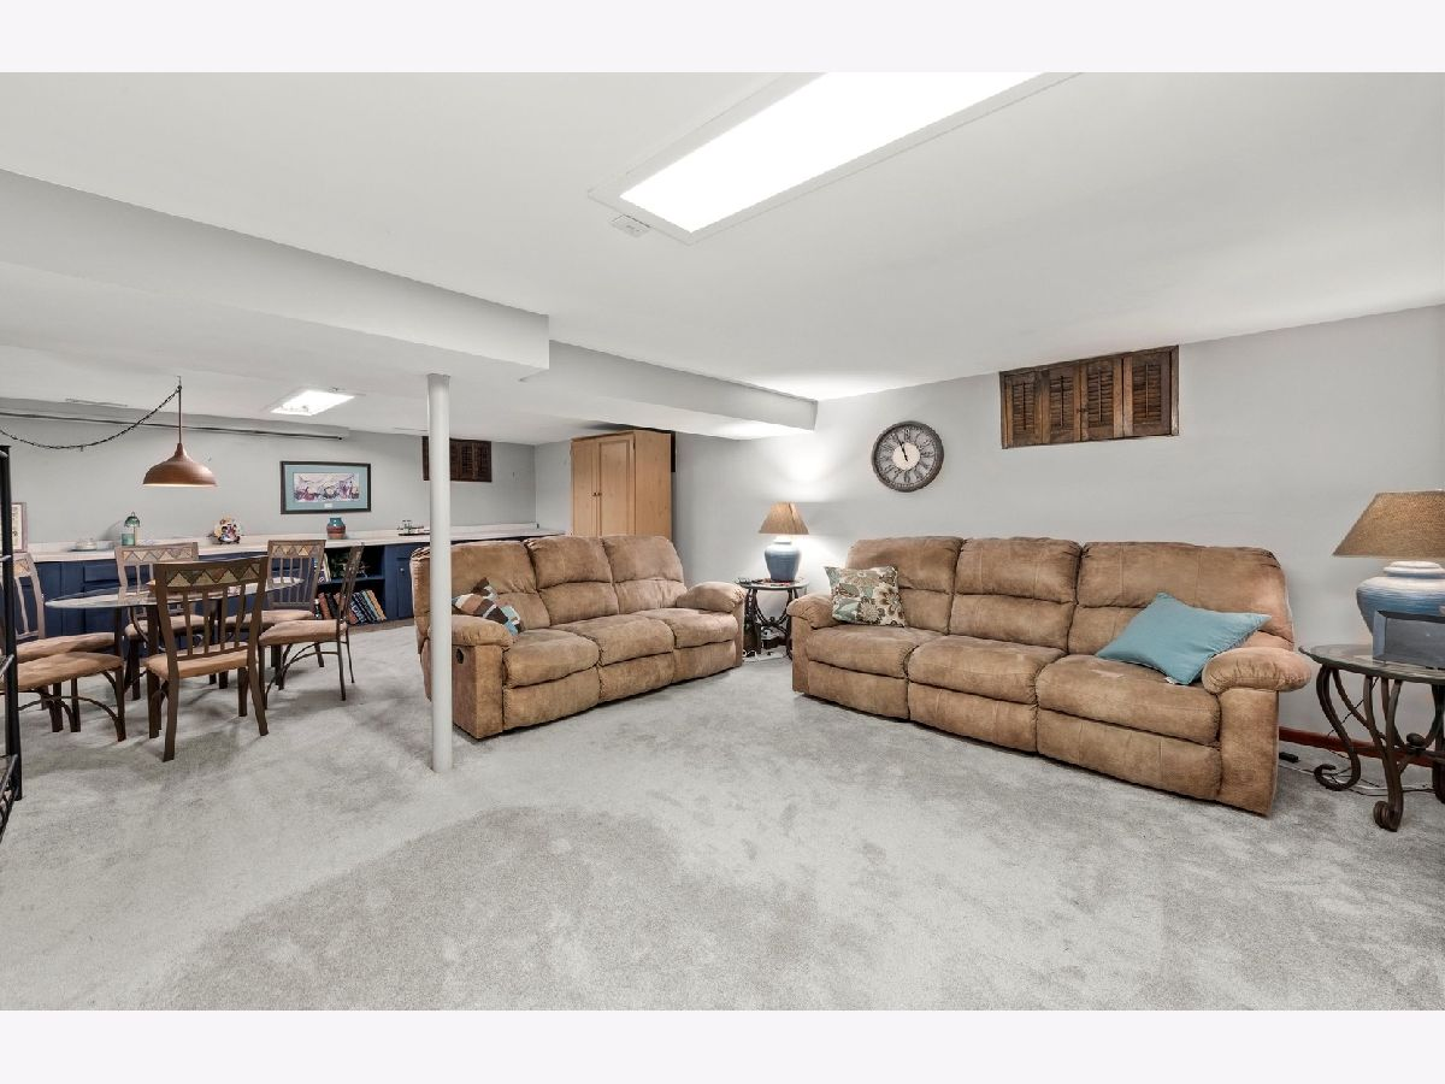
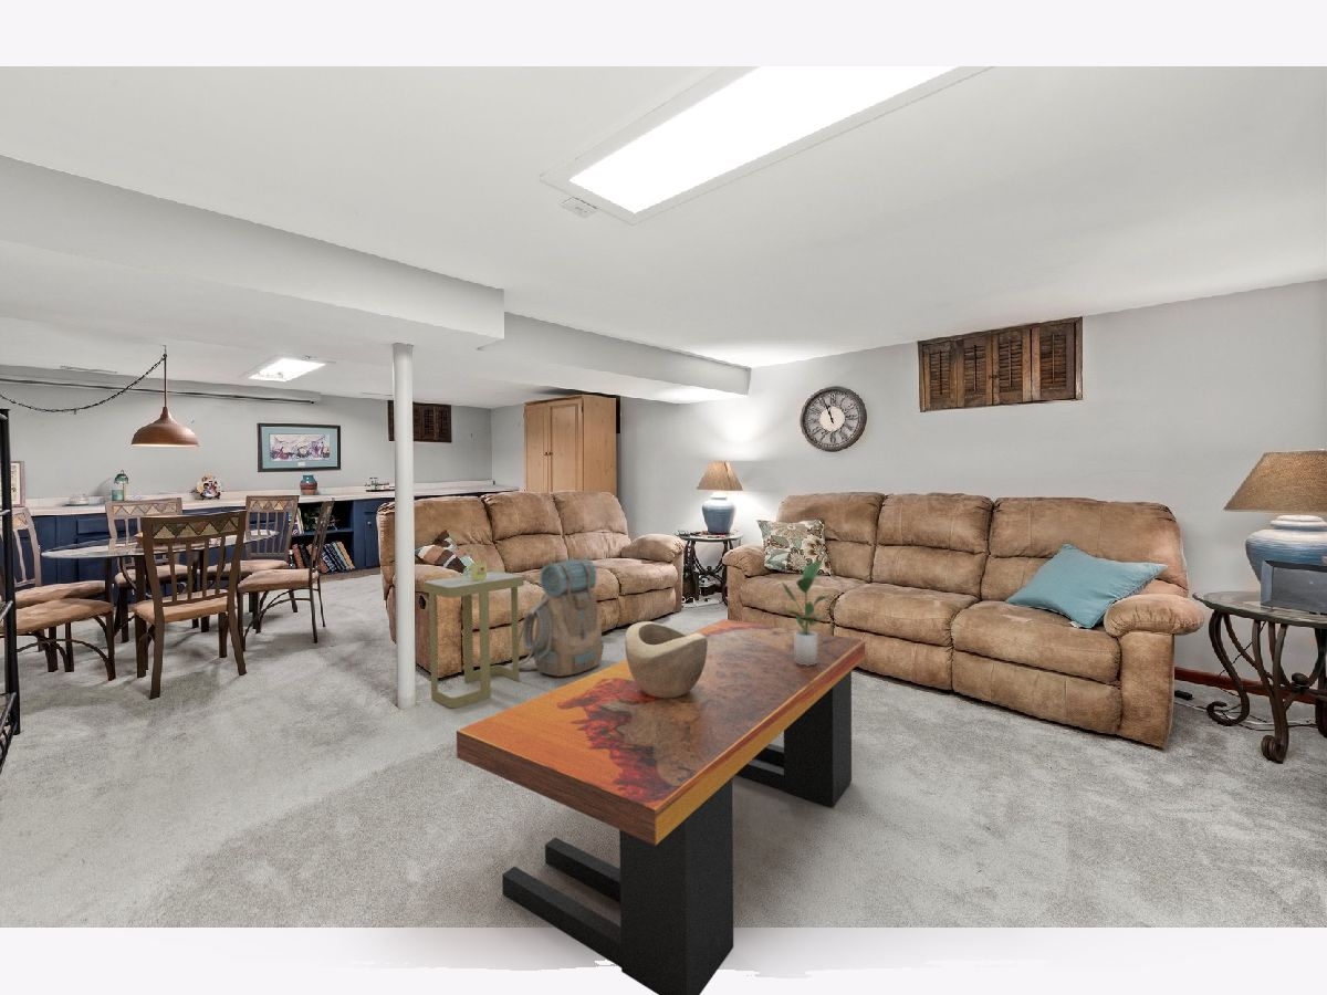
+ side table [422,570,525,709]
+ potted plant [781,558,833,666]
+ mug [462,562,488,580]
+ coffee table [456,618,866,995]
+ decorative bowl [624,620,708,698]
+ backpack [510,556,605,678]
